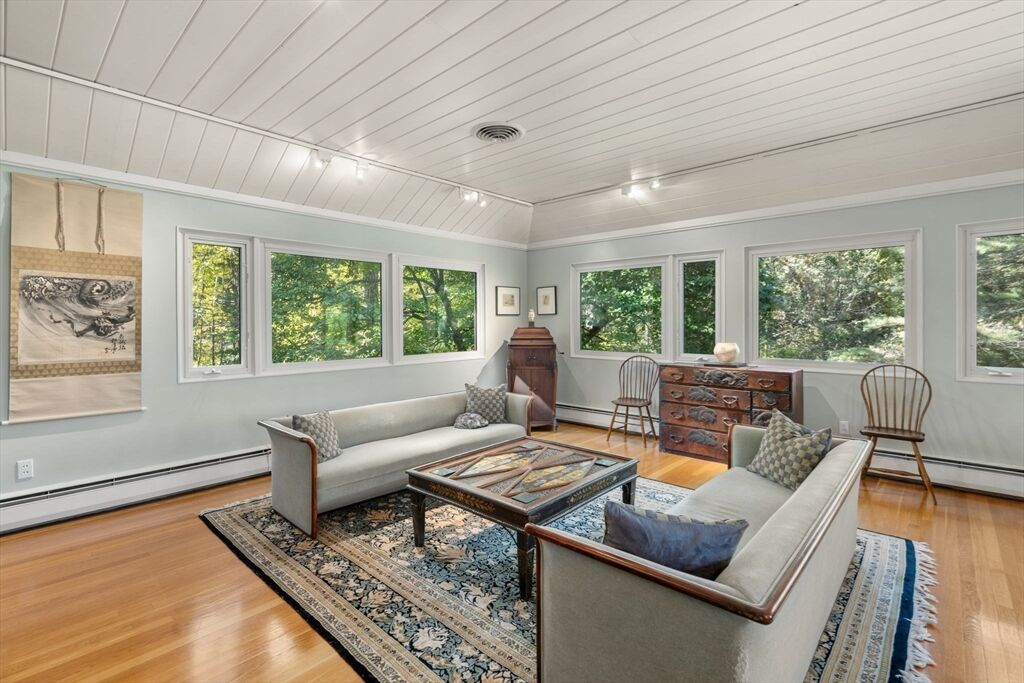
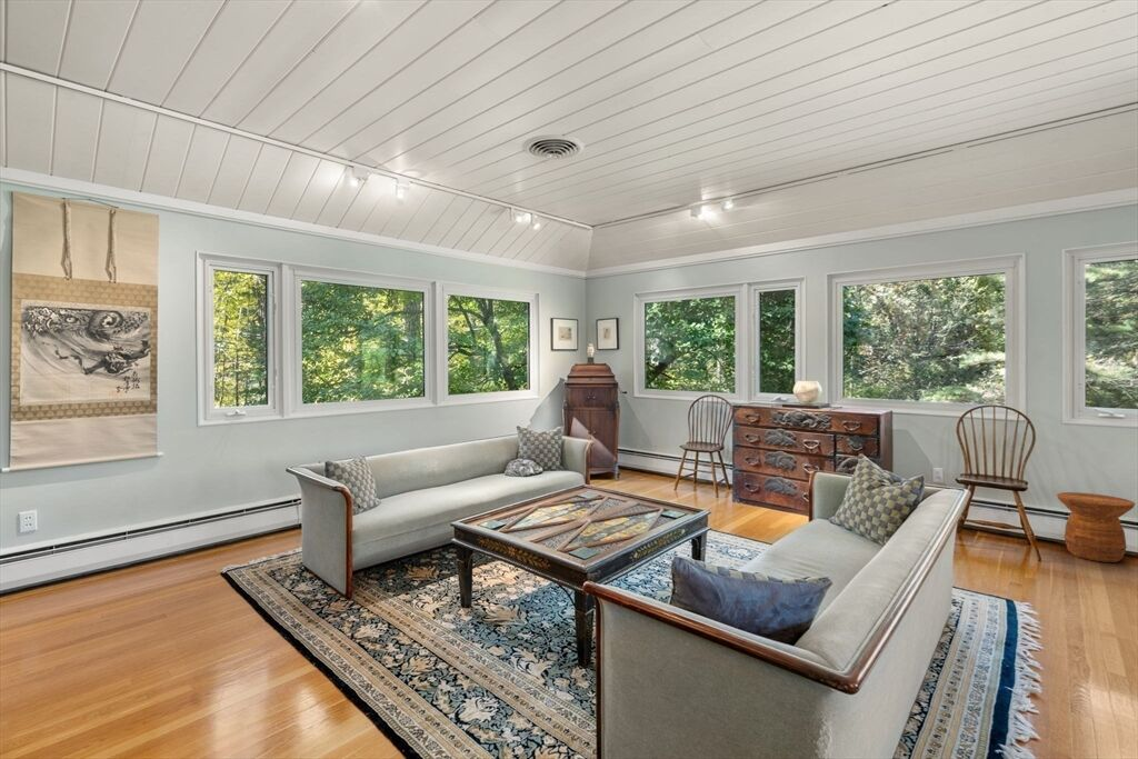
+ side table [1056,491,1136,563]
